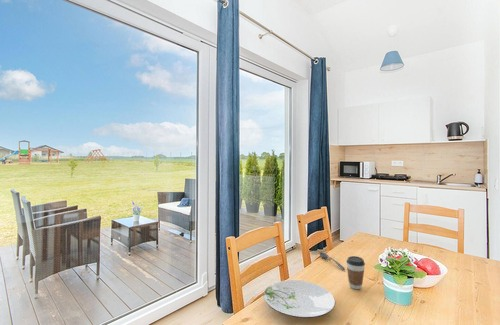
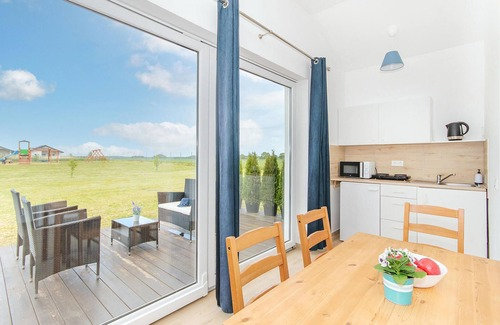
- coffee cup [345,255,366,290]
- soupspoon [319,251,346,271]
- plate [263,279,336,319]
